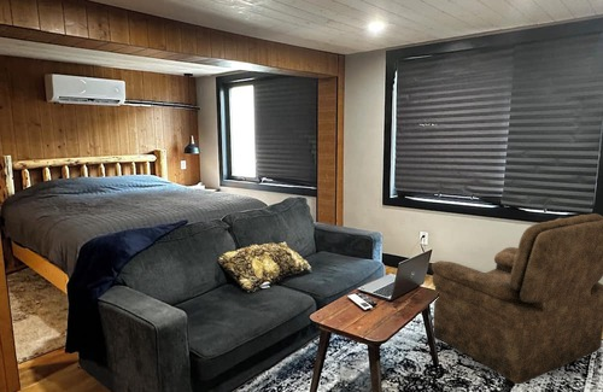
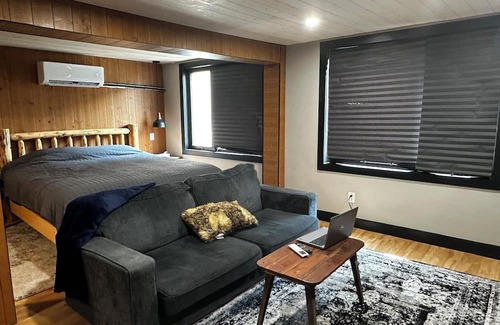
- armchair [431,212,603,385]
